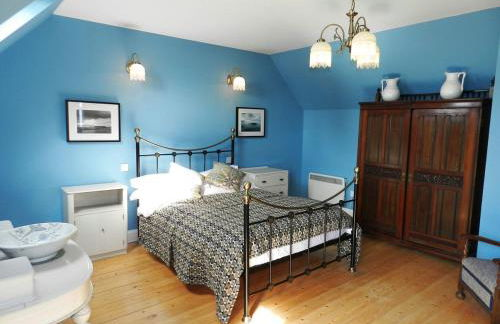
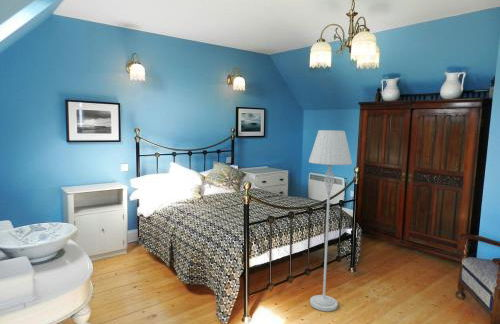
+ floor lamp [308,129,353,312]
